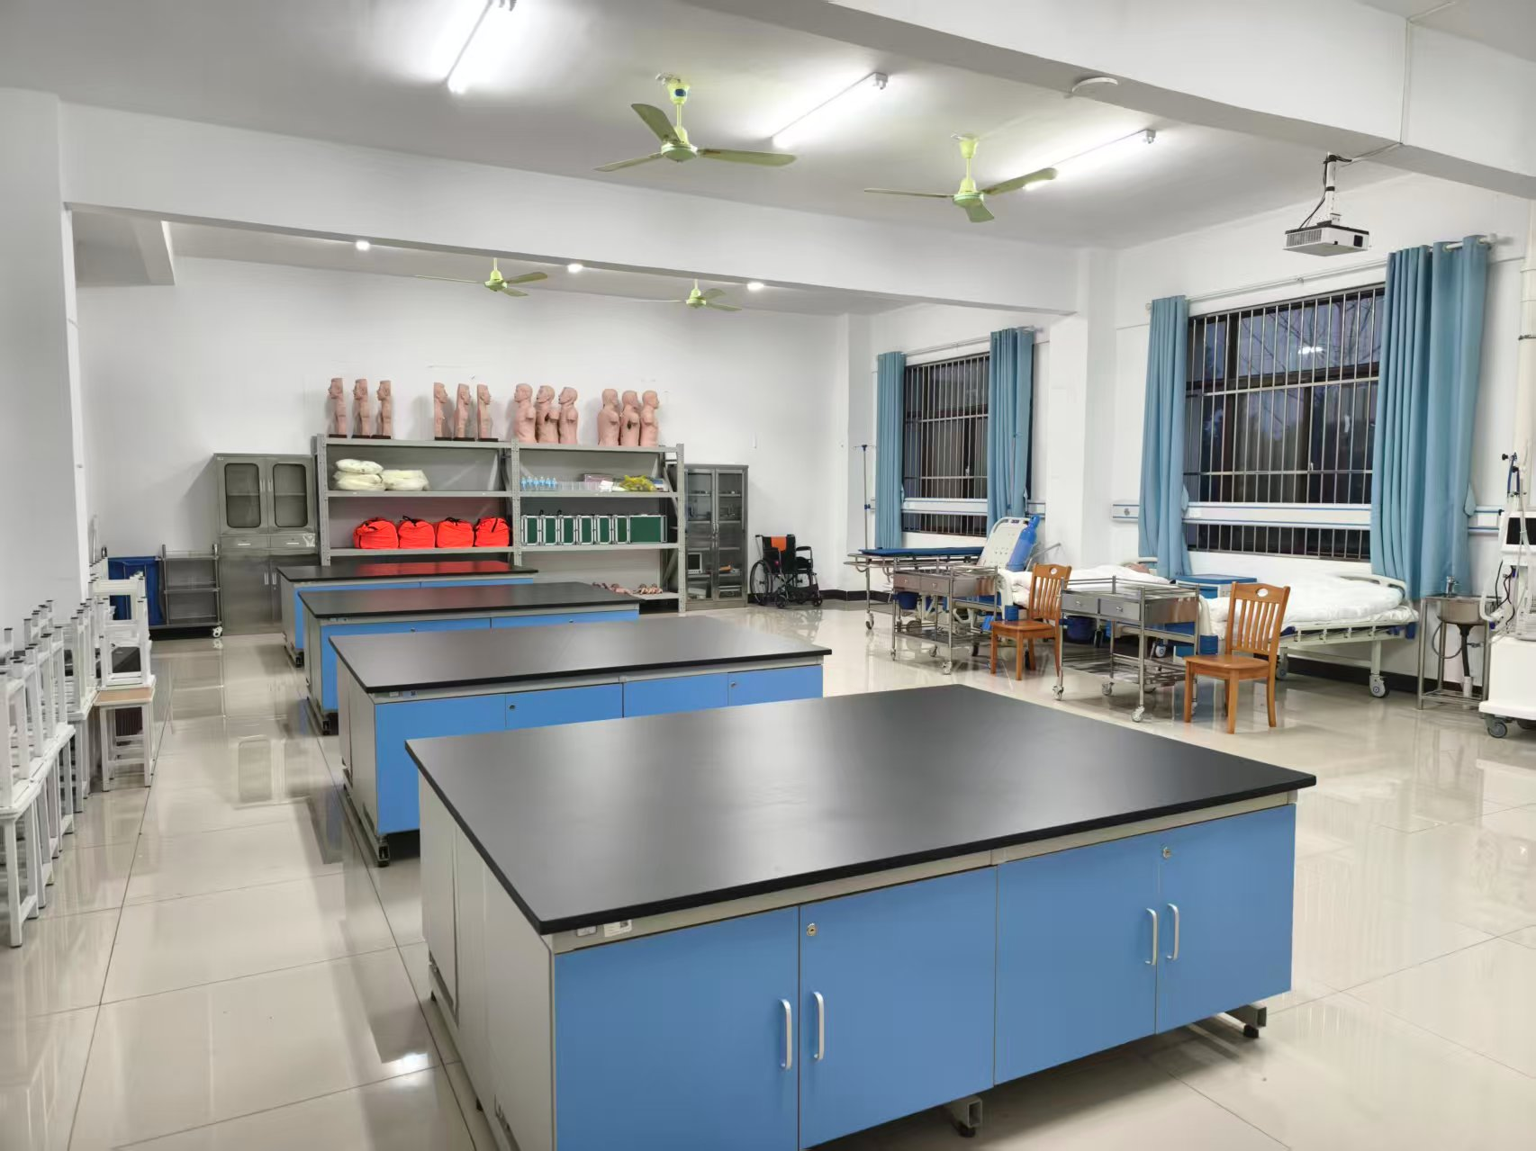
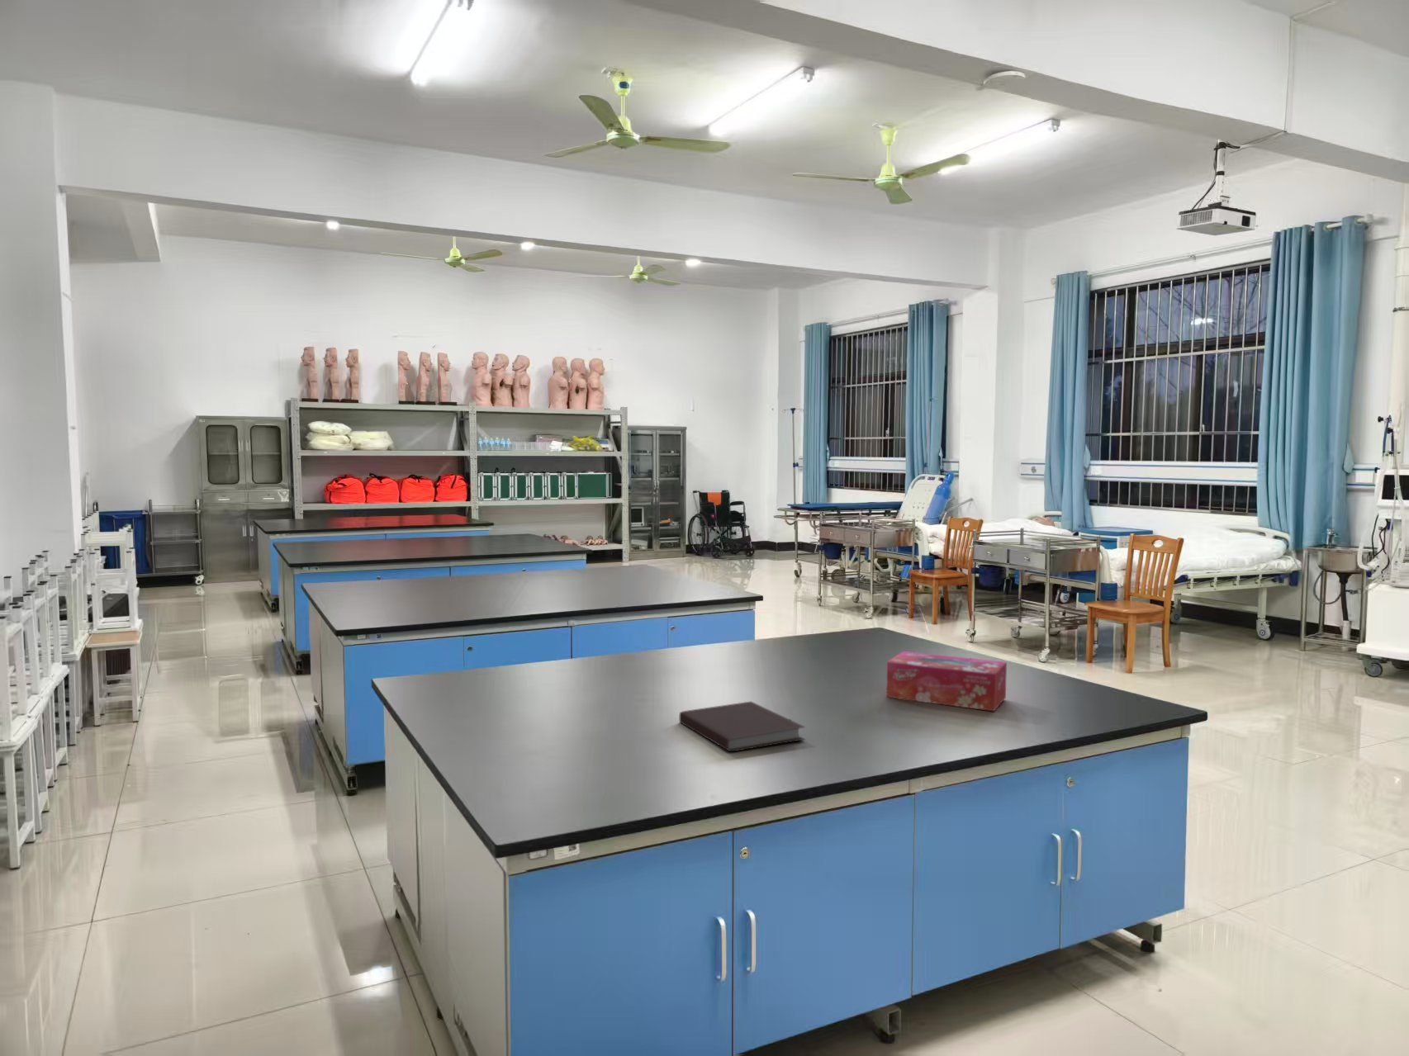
+ tissue box [885,651,1007,712]
+ notebook [679,701,807,752]
